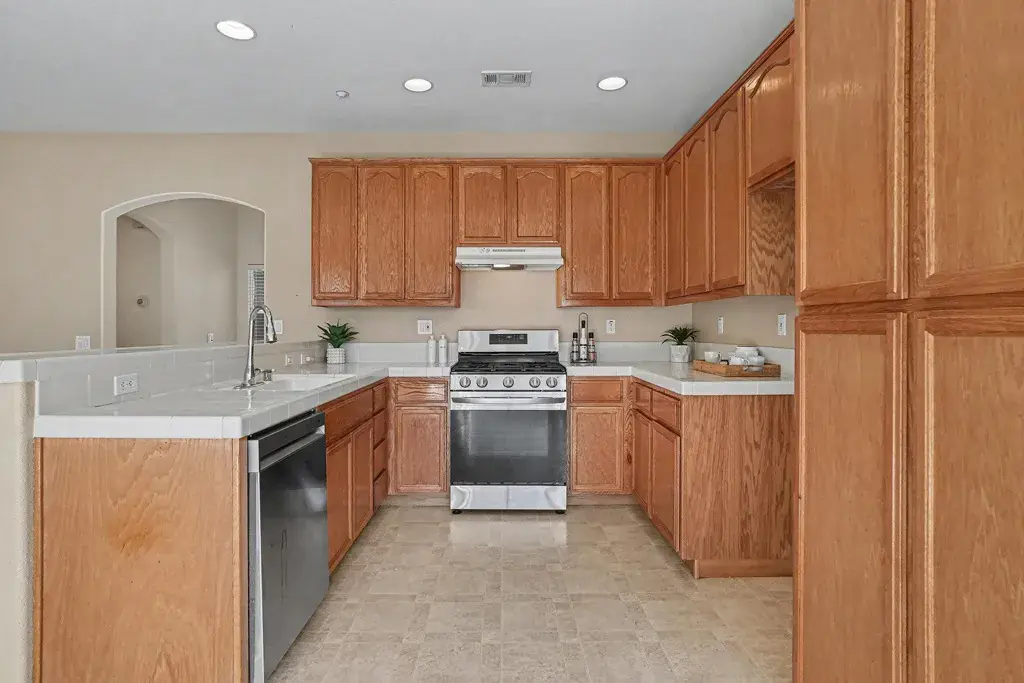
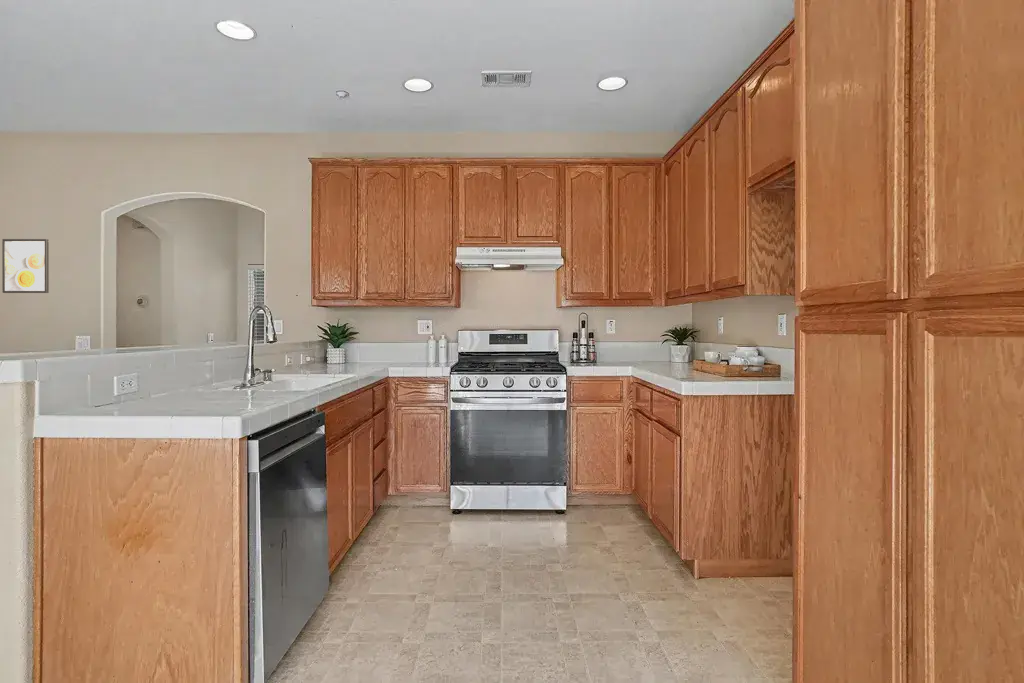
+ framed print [1,238,50,294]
